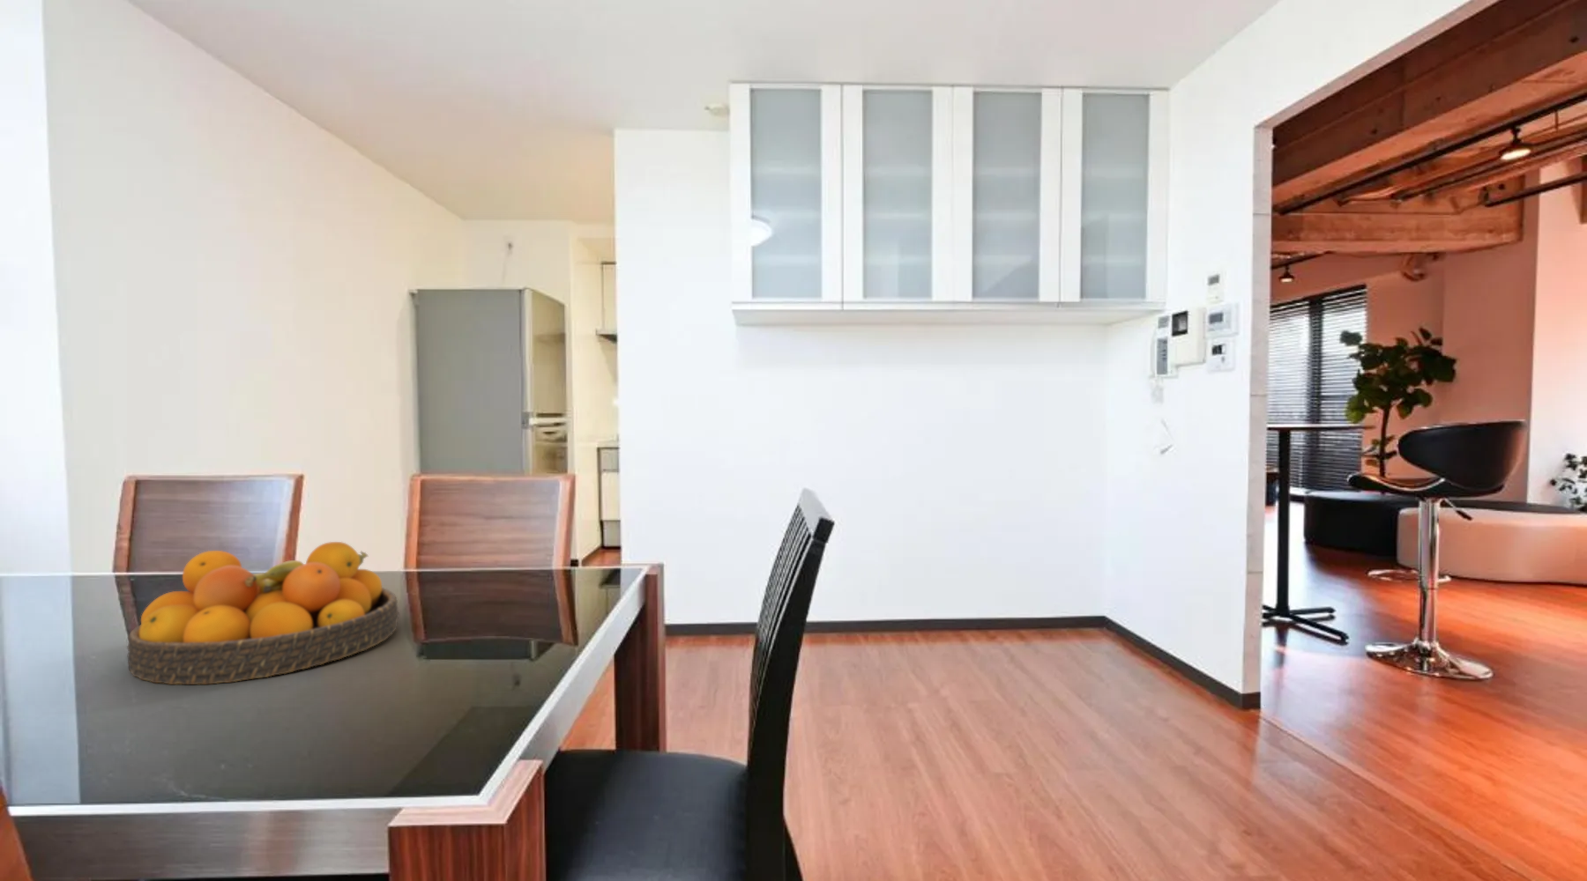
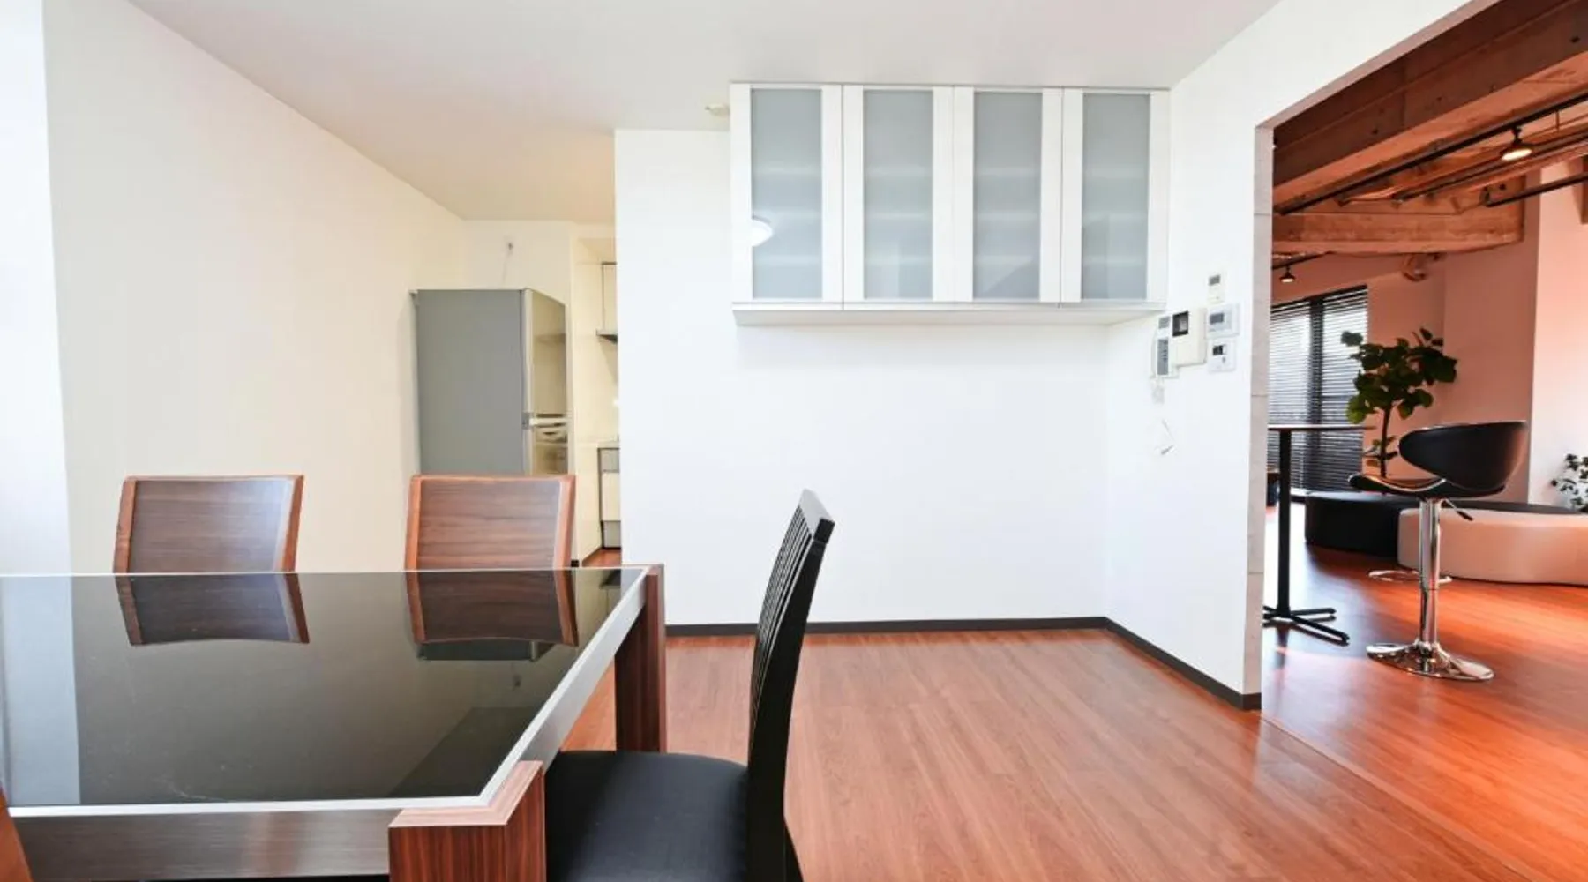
- fruit bowl [126,541,401,686]
